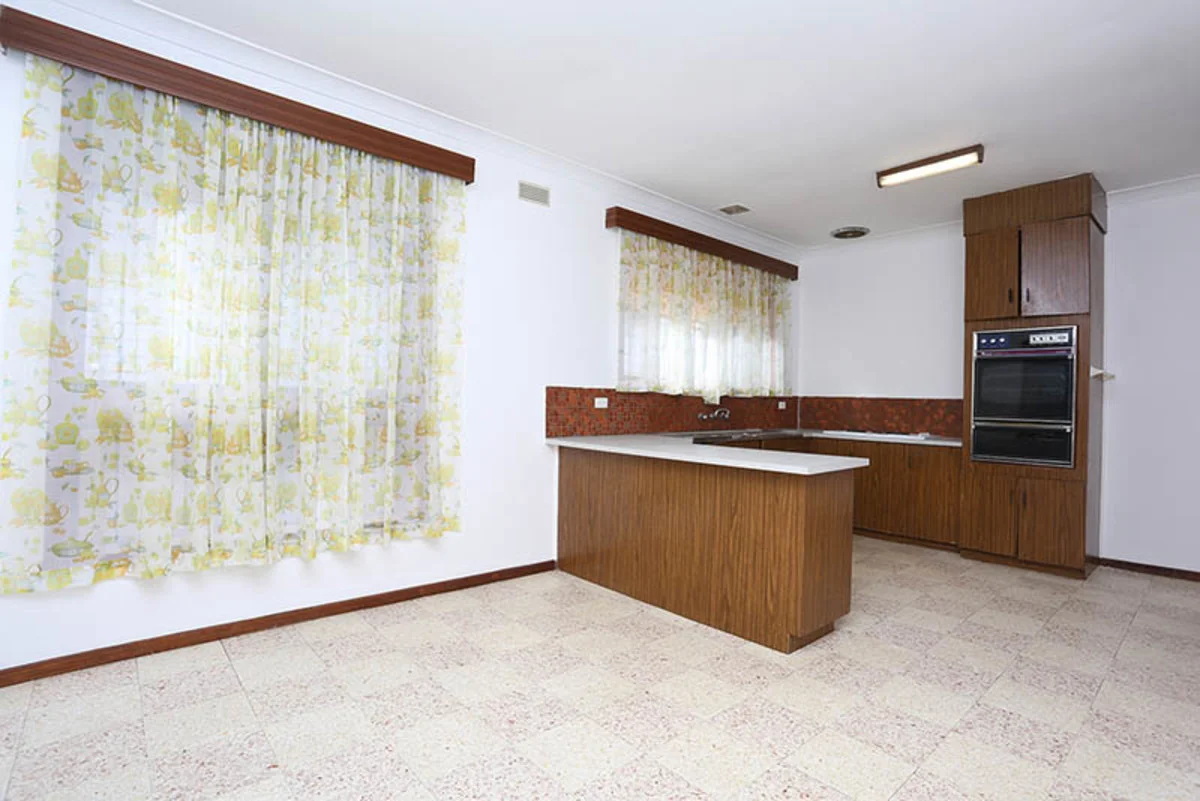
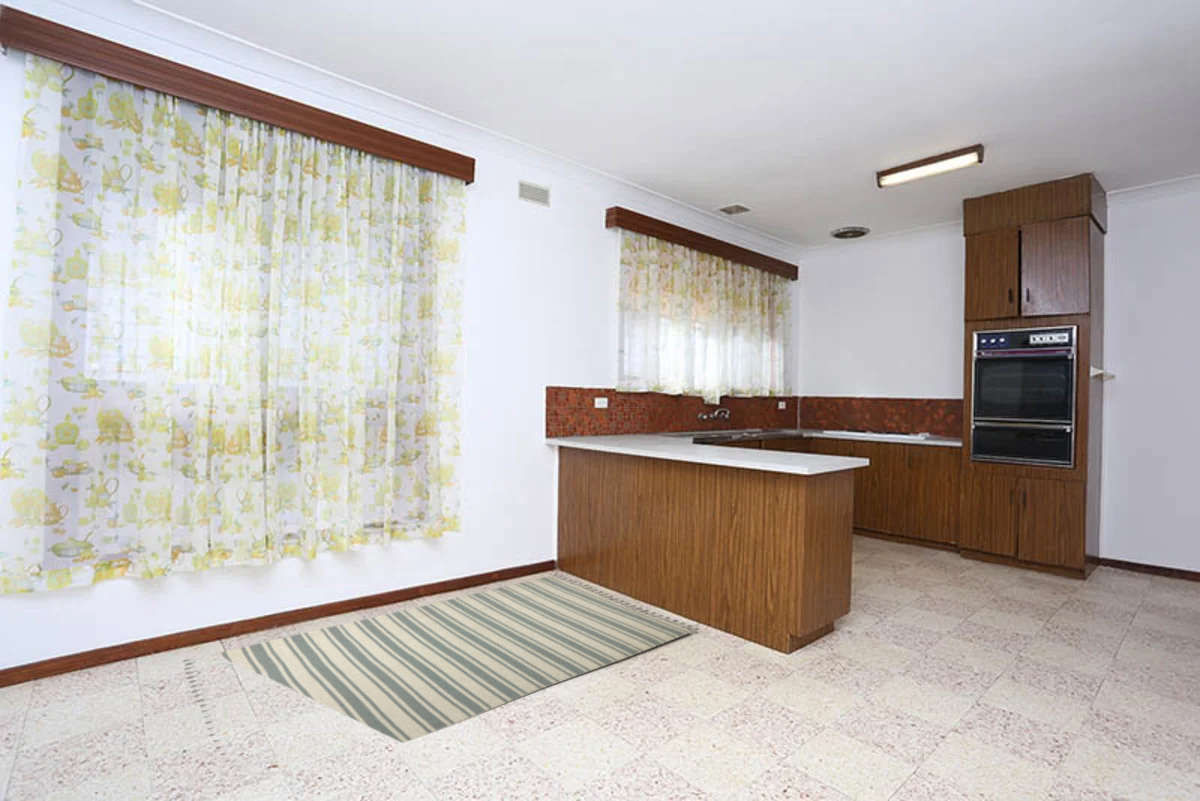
+ rug [182,573,701,784]
